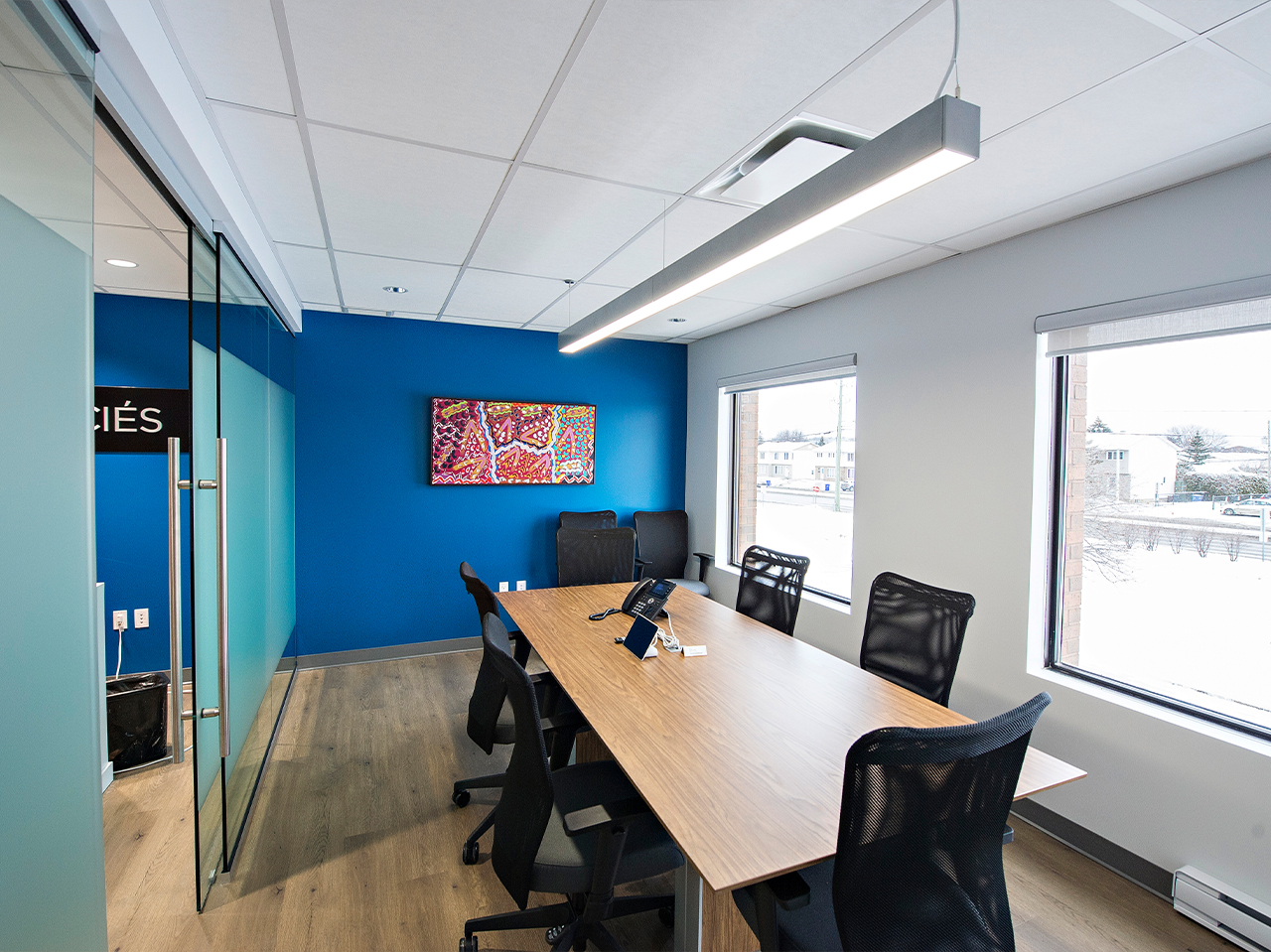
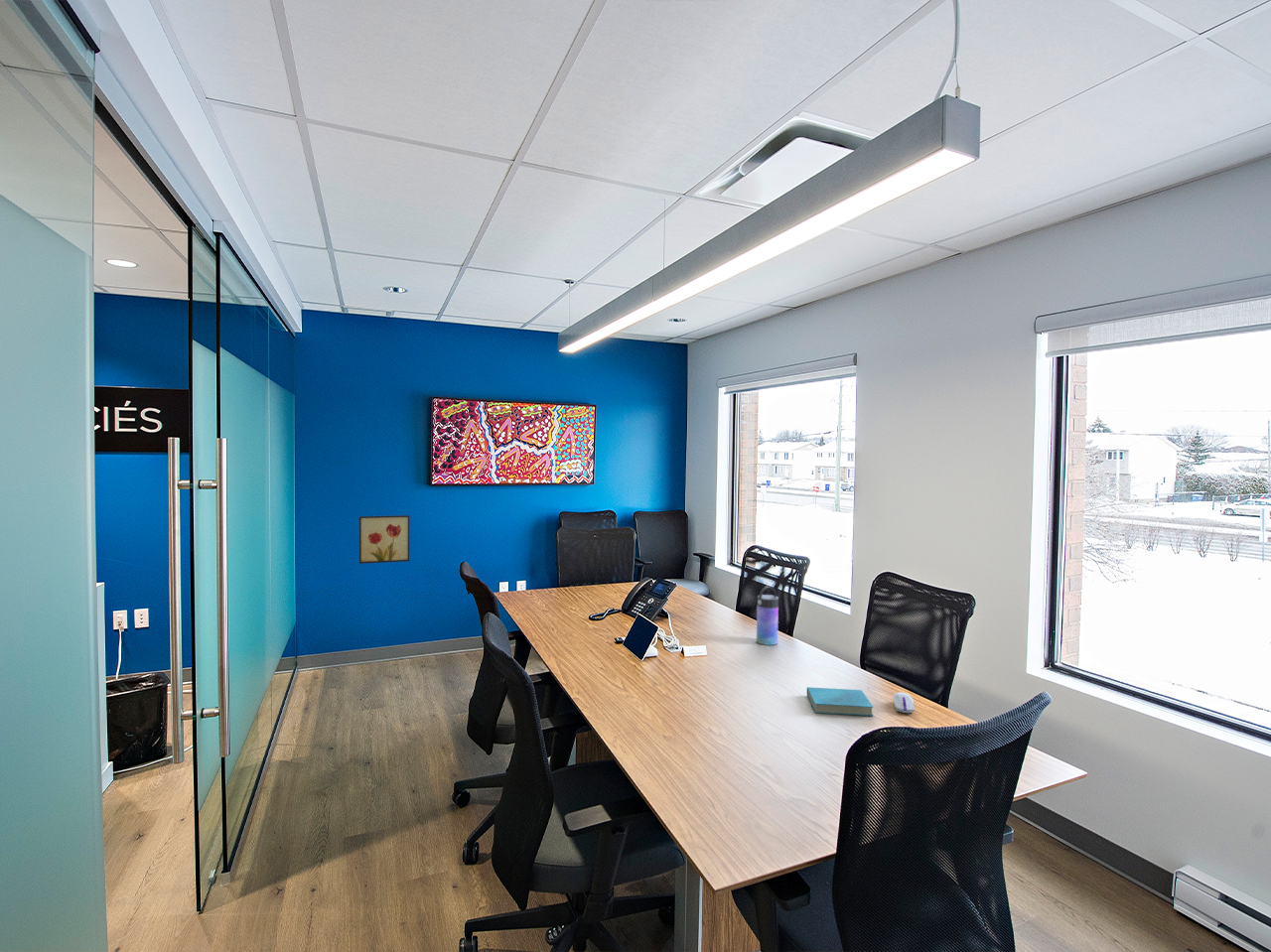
+ book [806,686,874,717]
+ computer mouse [892,692,916,714]
+ water bottle [756,586,779,646]
+ wall art [358,514,411,565]
